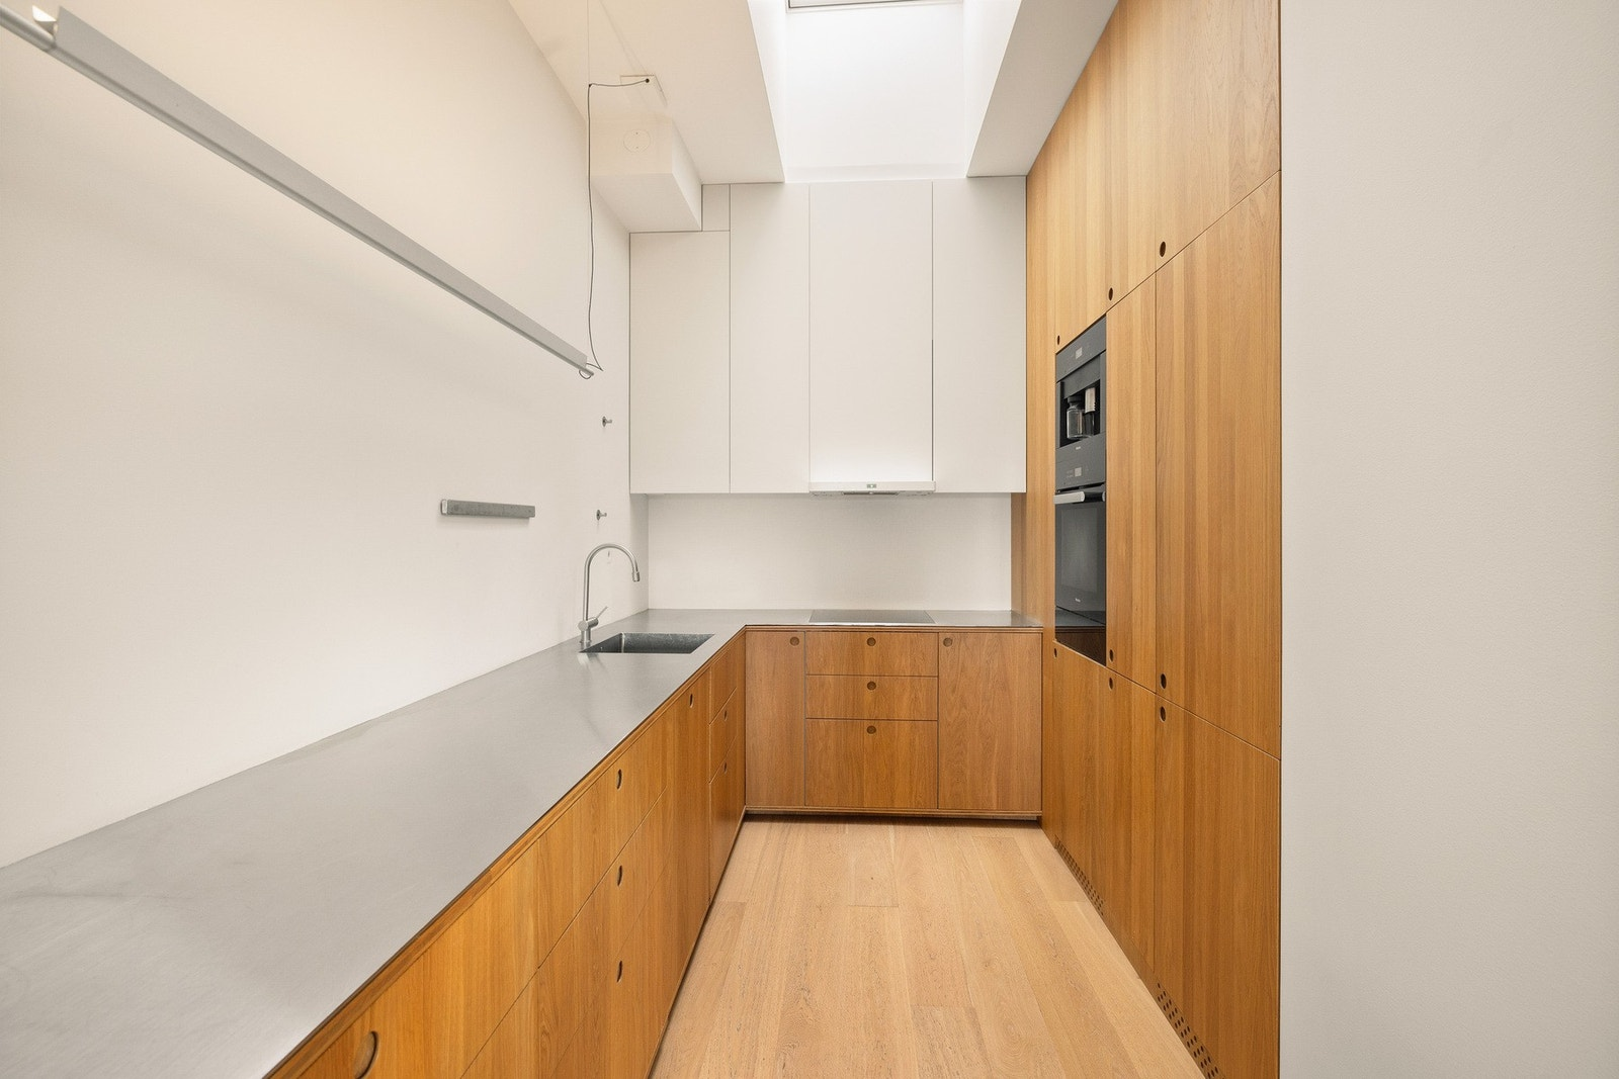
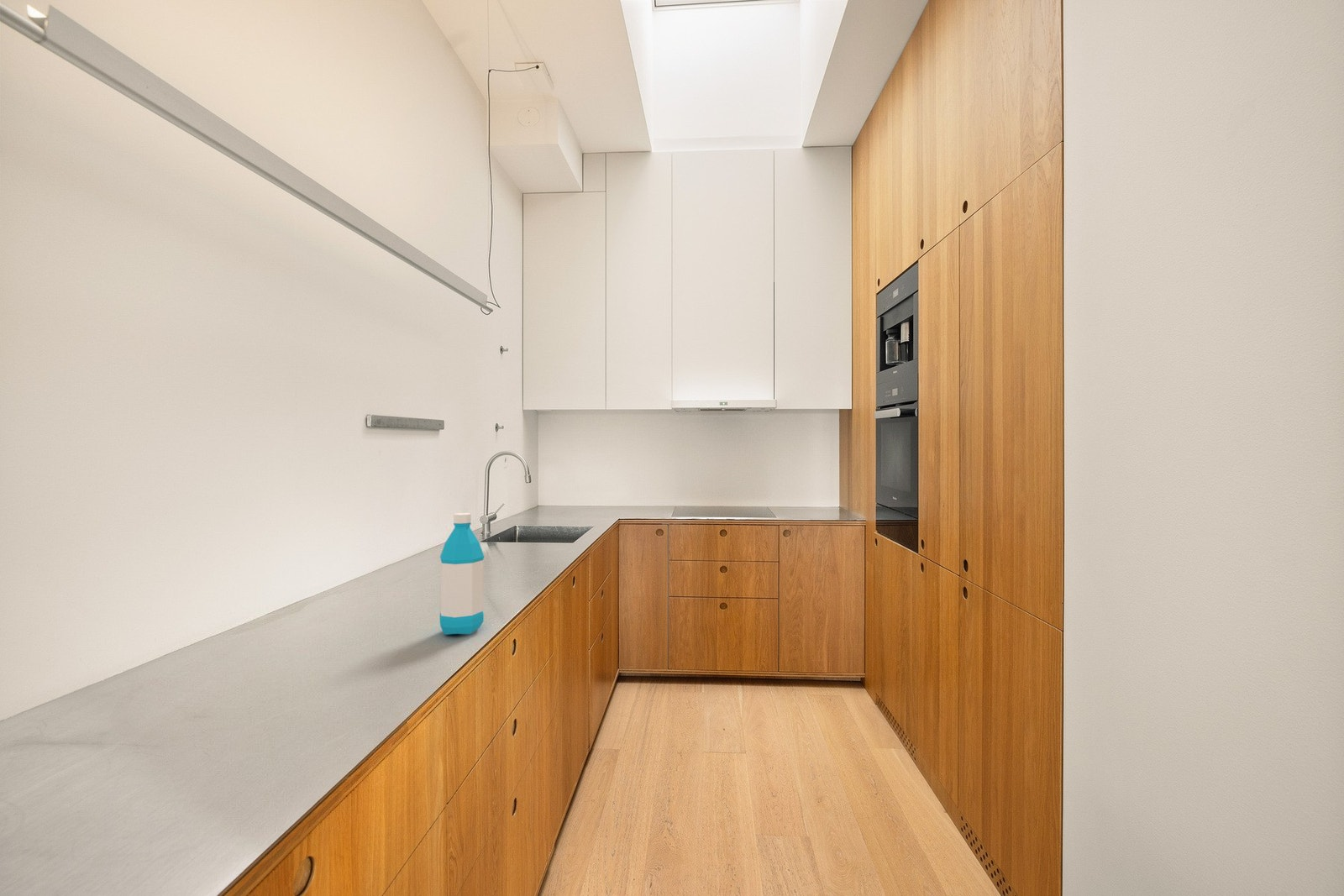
+ water bottle [439,512,485,636]
